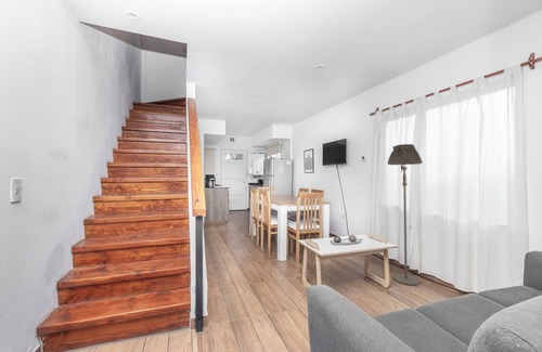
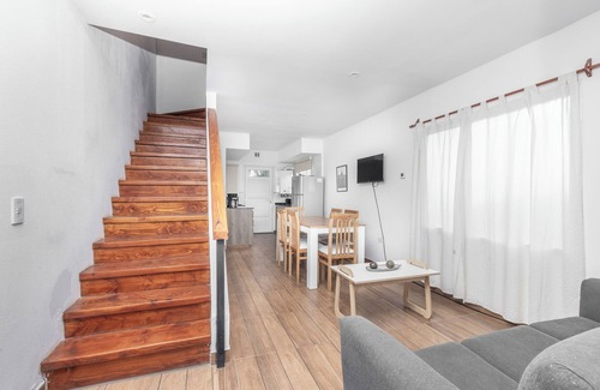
- floor lamp [387,143,423,286]
